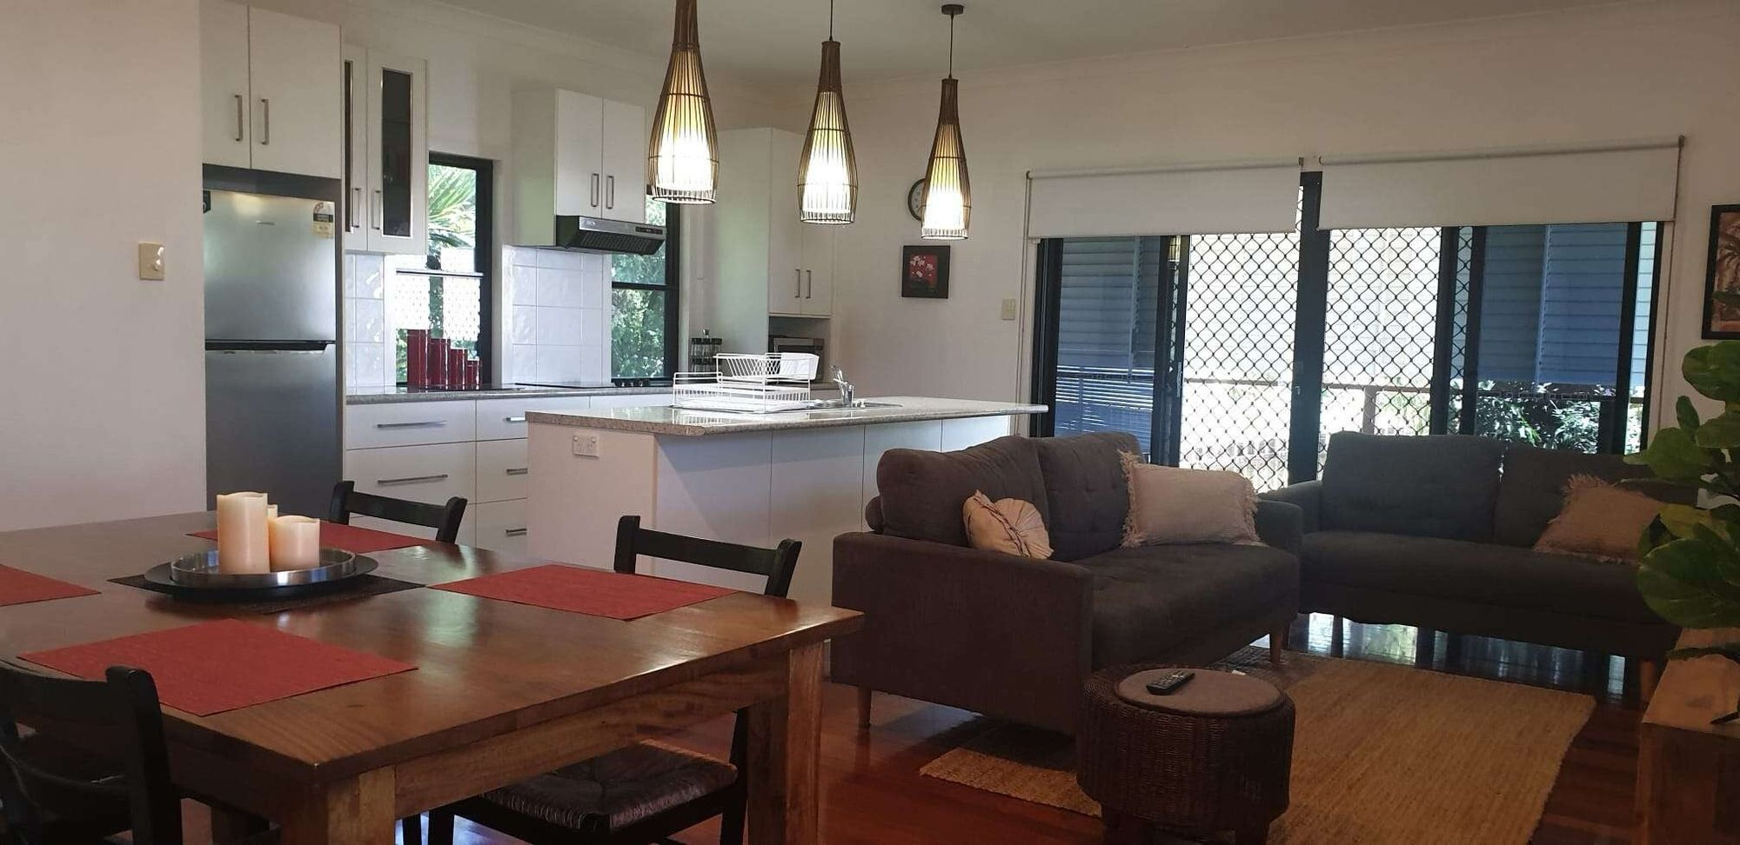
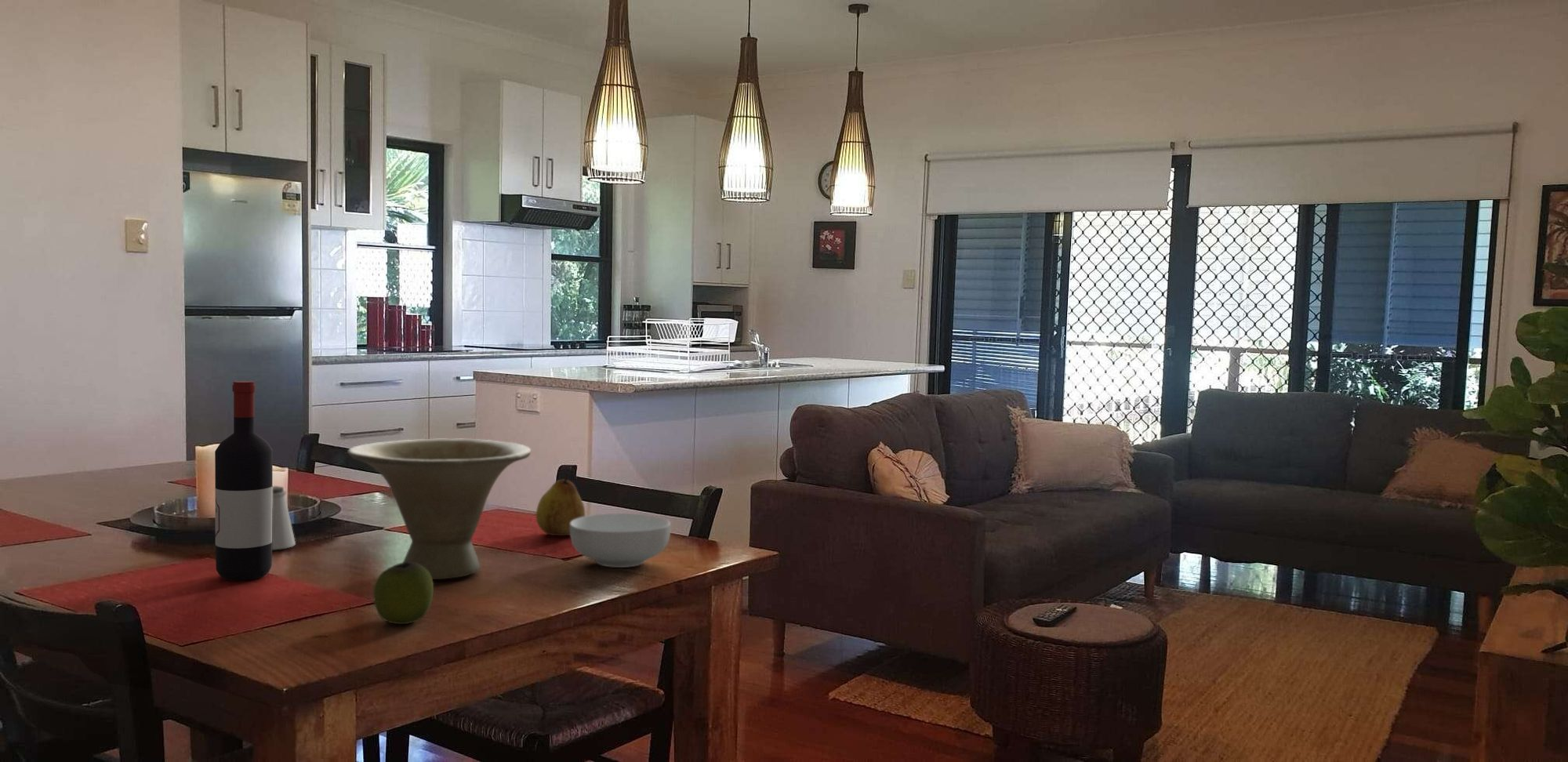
+ saltshaker [272,485,296,550]
+ apple [372,562,434,625]
+ fruit [535,472,586,536]
+ wine bottle [214,380,274,581]
+ bowl [347,438,532,580]
+ cereal bowl [569,513,672,568]
